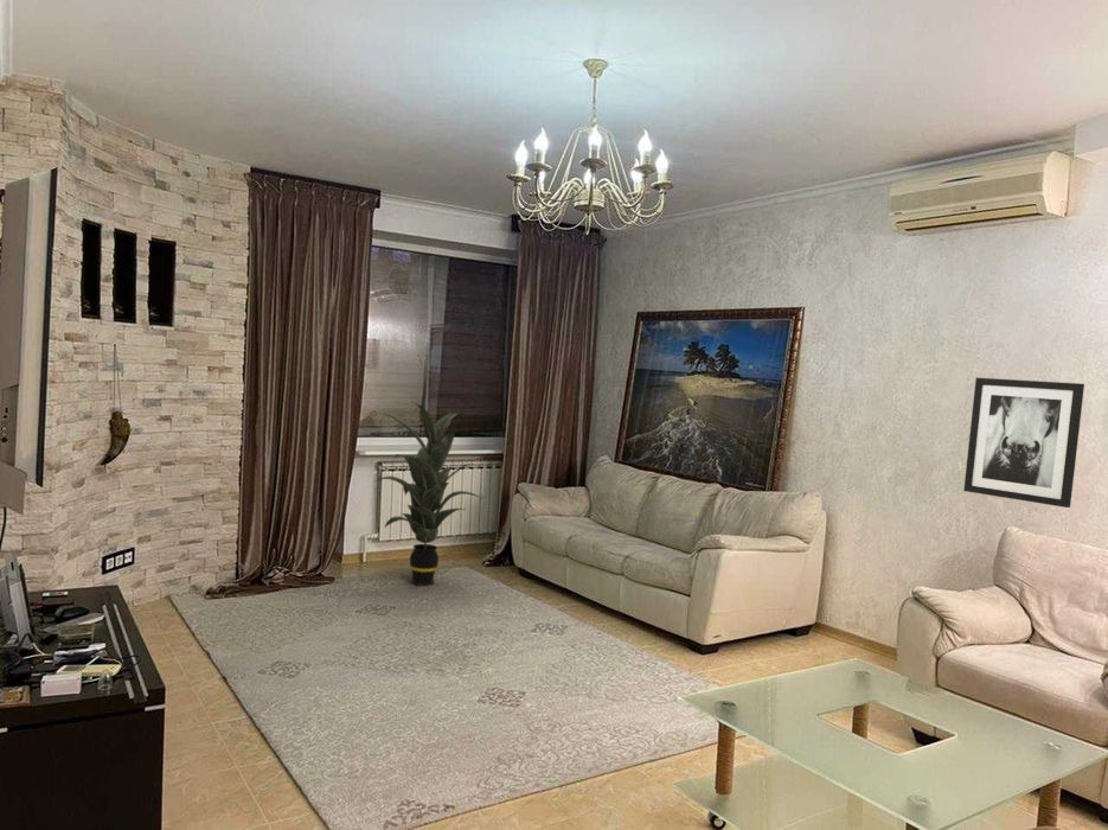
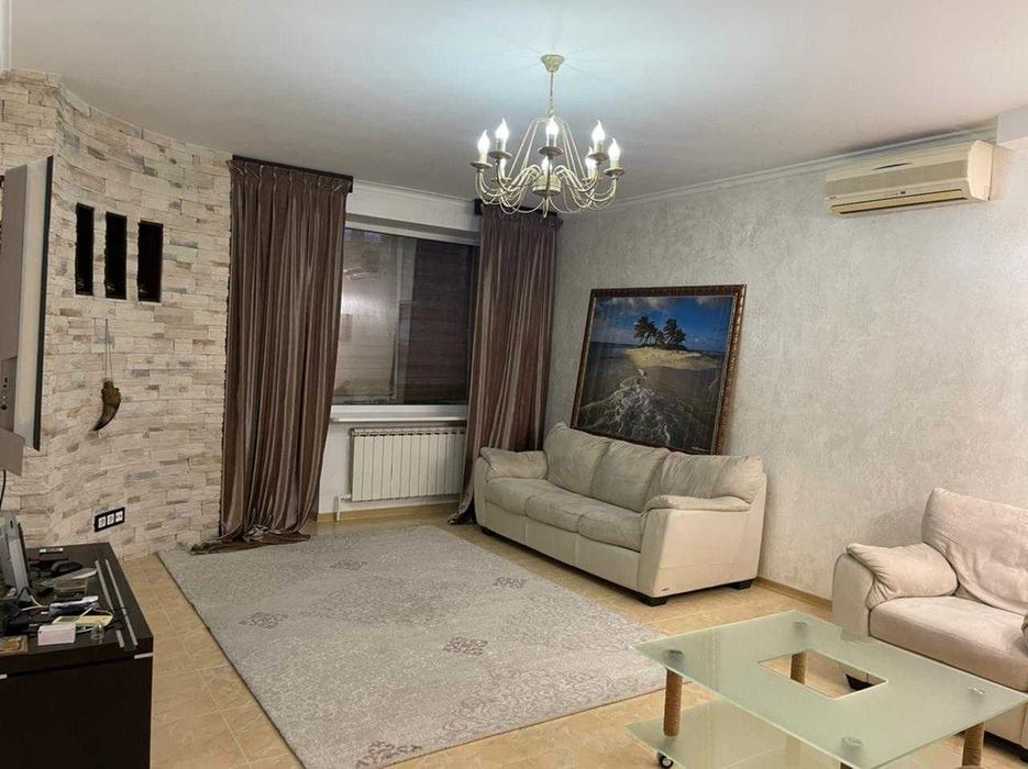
- indoor plant [374,401,486,587]
- wall art [962,377,1085,509]
